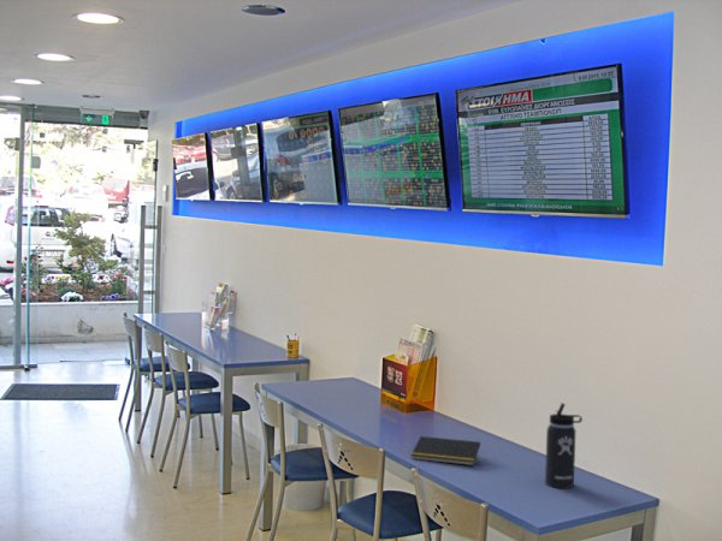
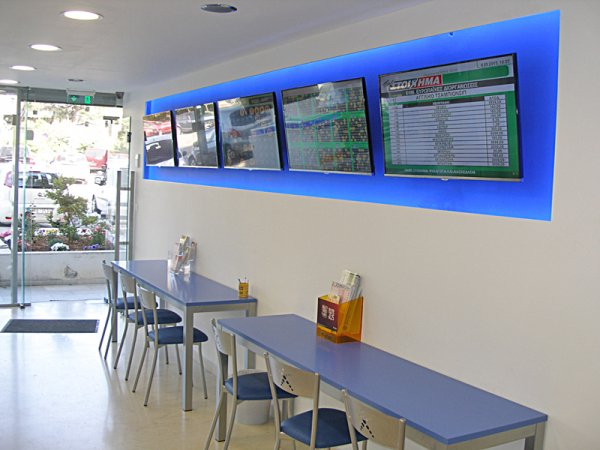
- notepad [409,435,481,466]
- thermos bottle [544,402,584,489]
